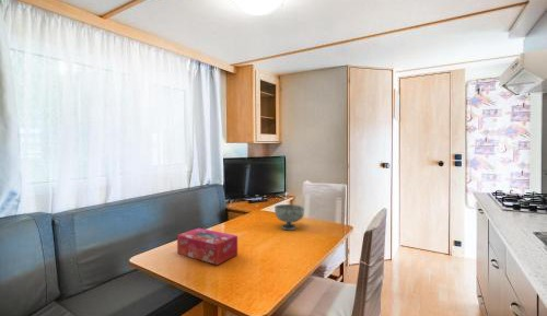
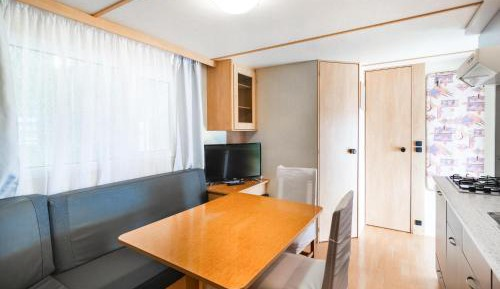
- tissue box [176,227,238,266]
- bowl [274,203,305,231]
